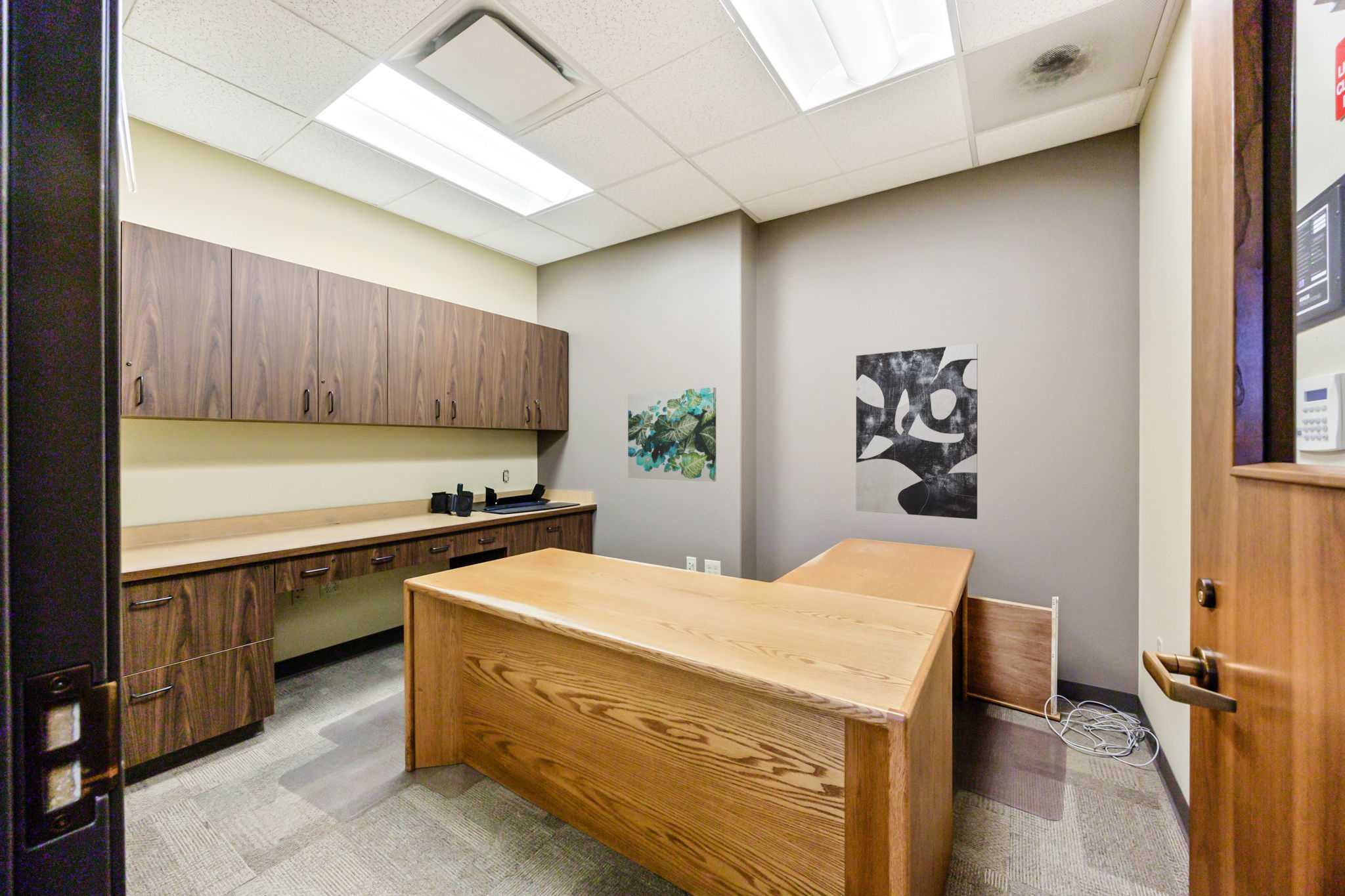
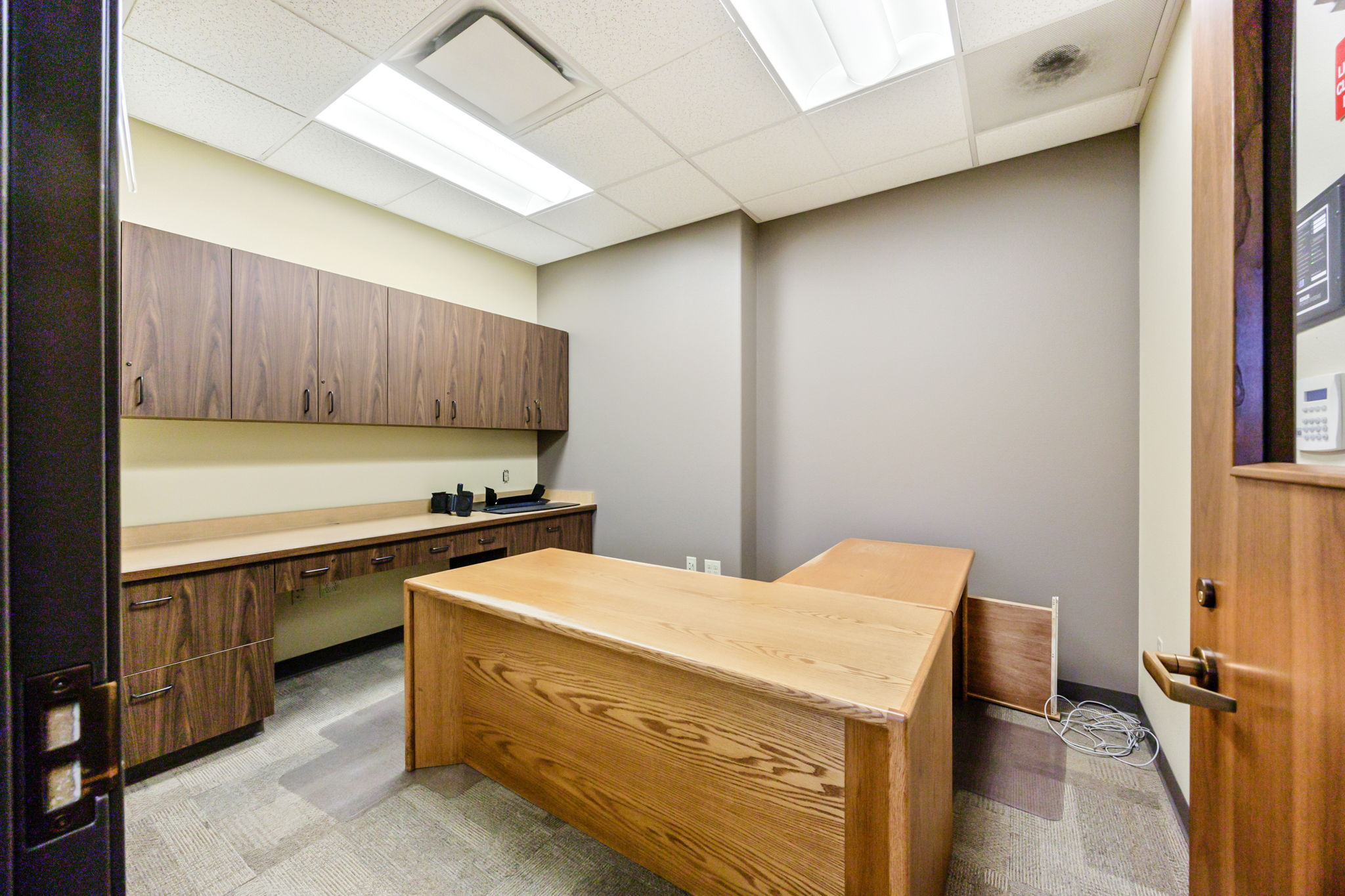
- wall art [856,343,979,520]
- wall art [627,387,717,482]
